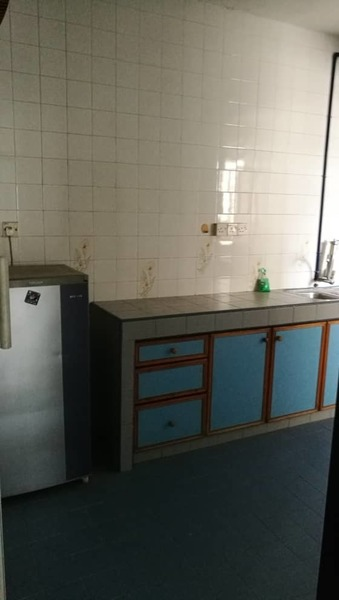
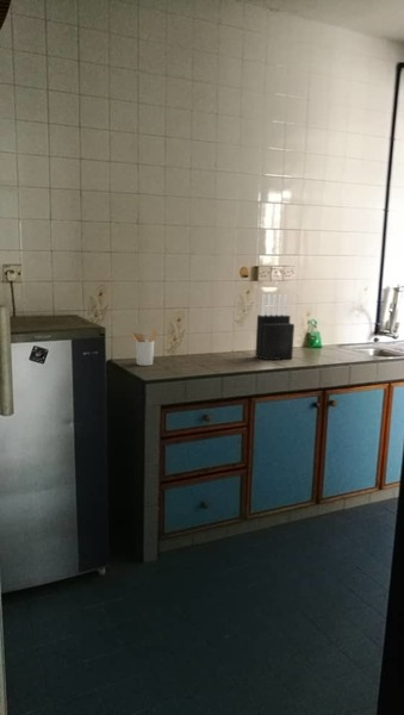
+ utensil holder [131,329,157,367]
+ knife block [254,293,296,361]
